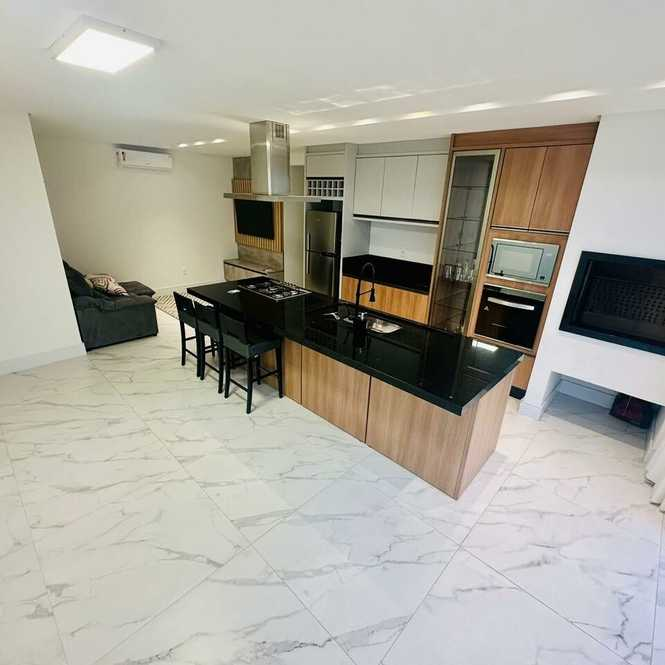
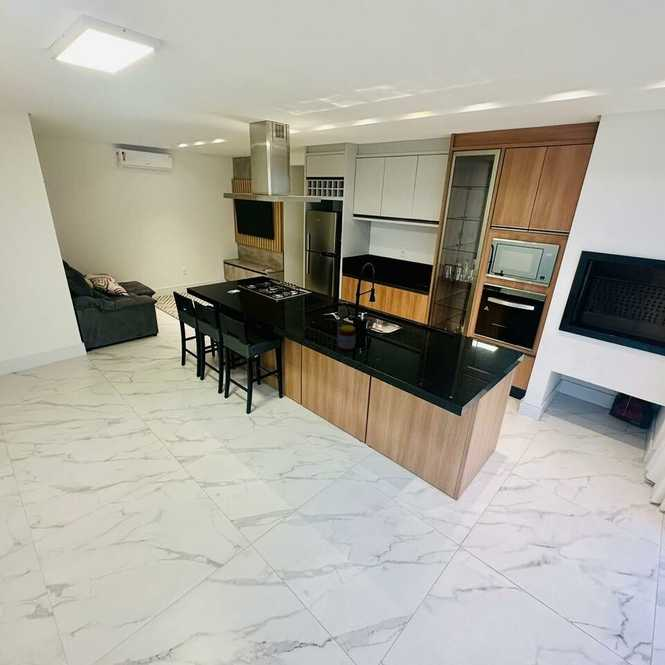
+ jar [337,324,357,351]
